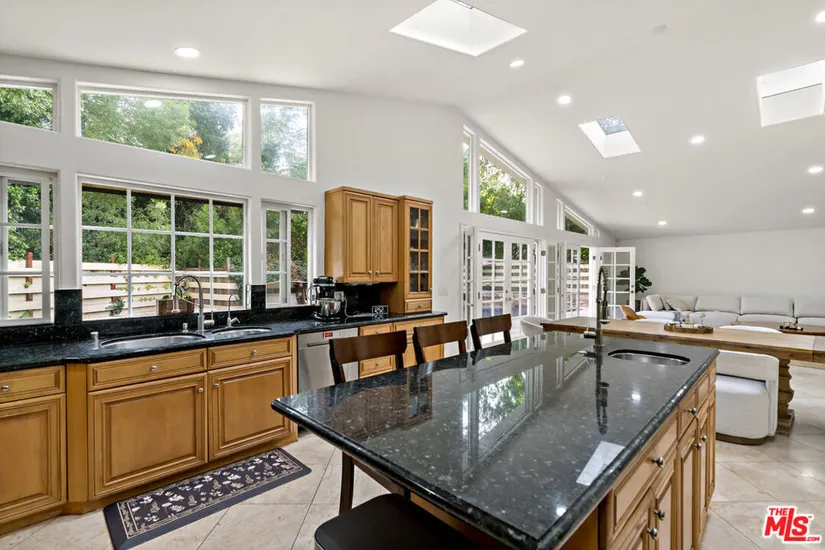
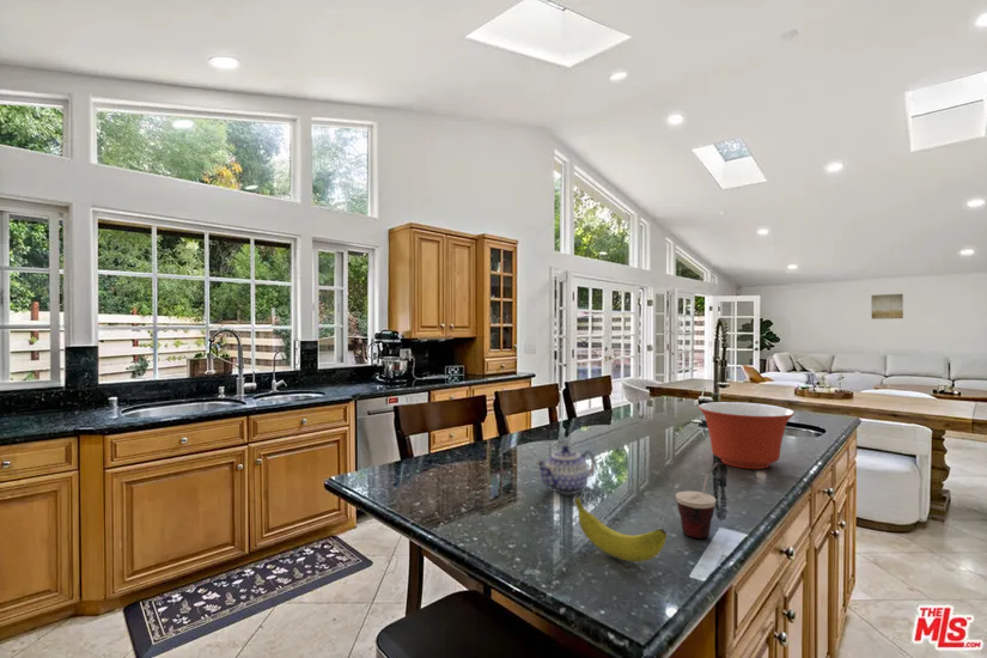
+ banana [573,496,668,562]
+ wall art [870,293,904,321]
+ teapot [535,444,597,495]
+ mixing bowl [697,401,796,470]
+ cup [675,462,719,540]
